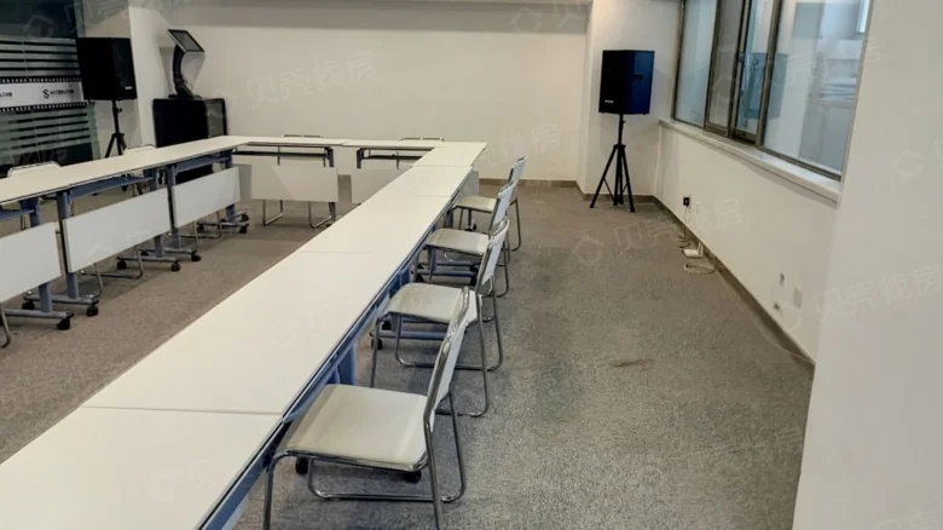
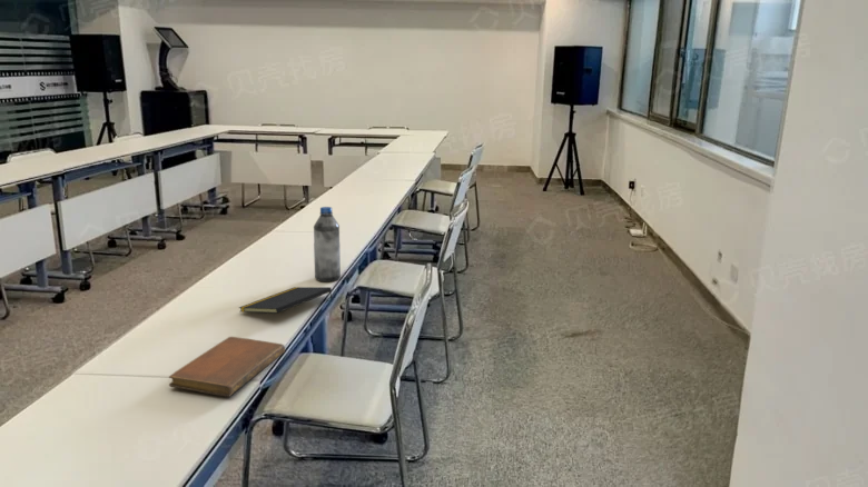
+ notepad [238,286,333,315]
+ water bottle [313,206,342,282]
+ notebook [168,336,286,398]
